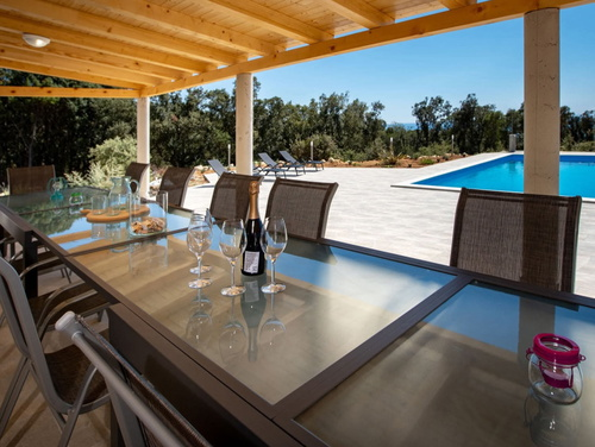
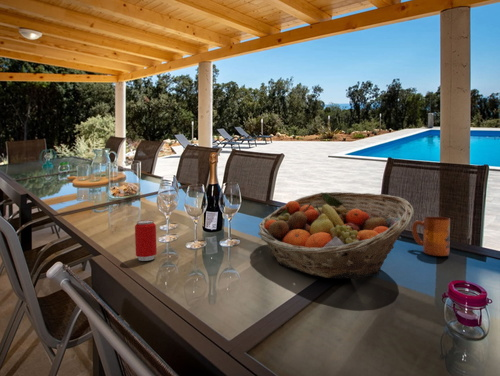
+ beverage can [134,219,158,262]
+ fruit basket [258,191,415,279]
+ mug [411,216,451,257]
